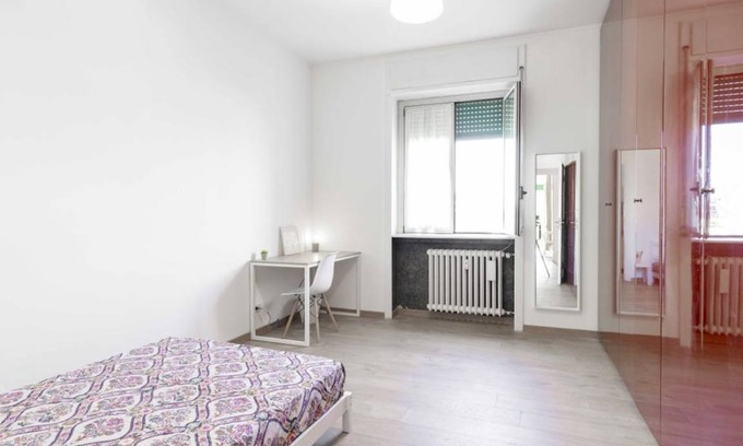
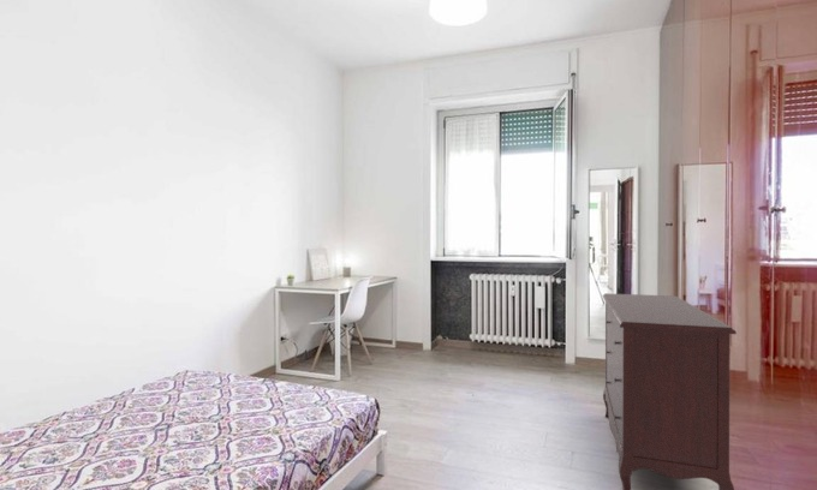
+ dresser [602,292,738,490]
